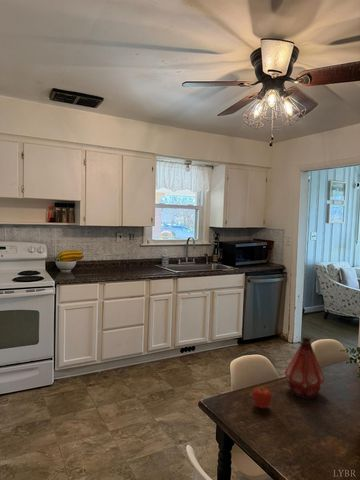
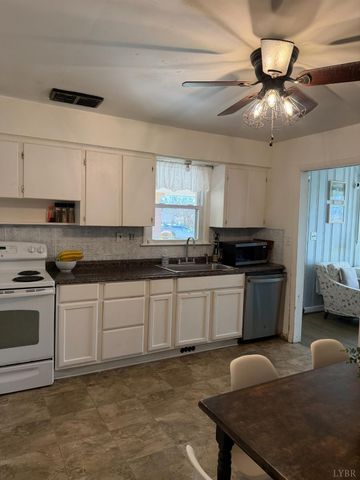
- bottle [284,336,326,400]
- fruit [252,386,273,409]
